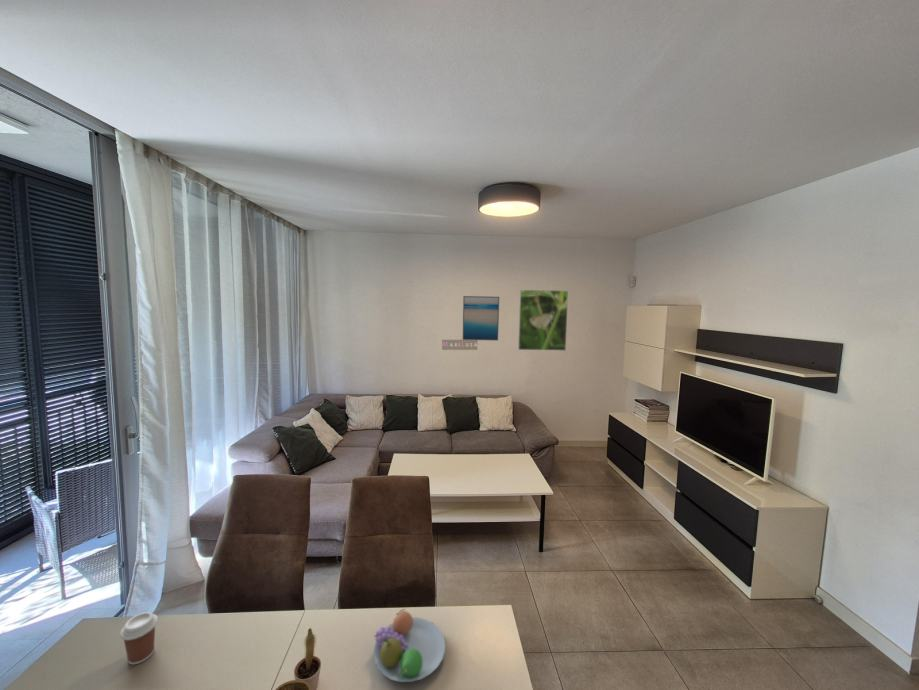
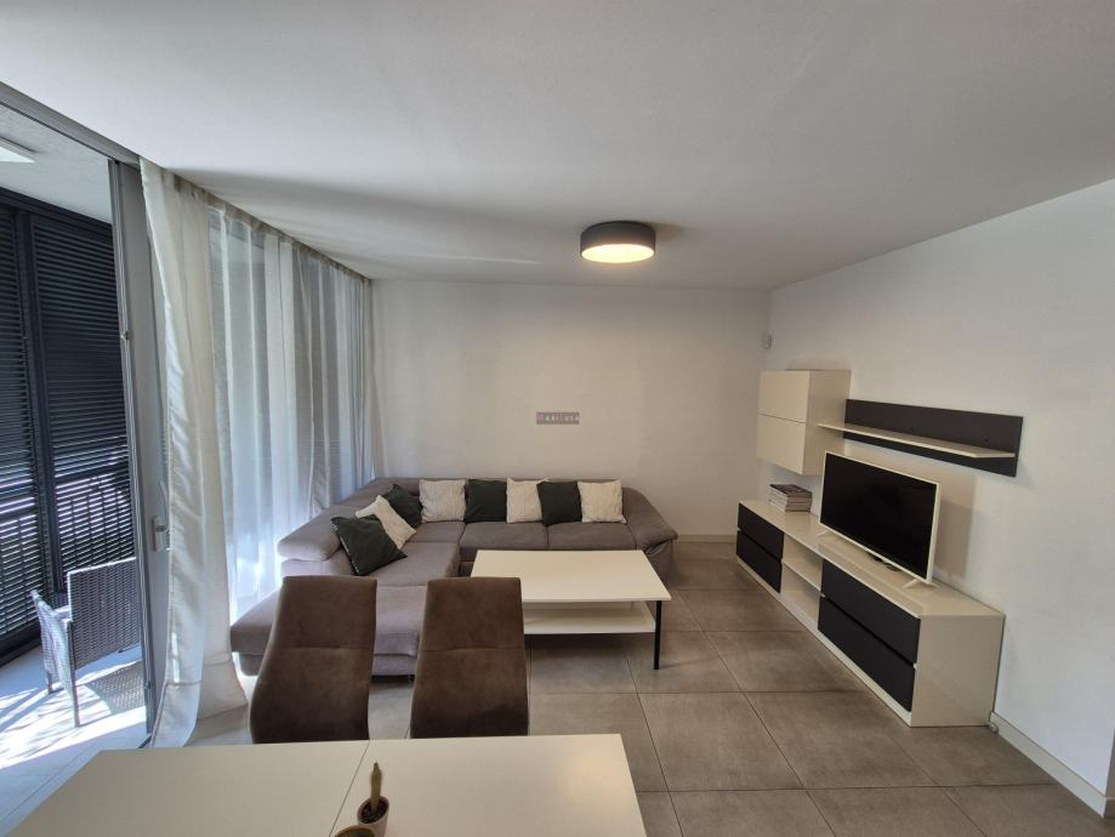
- coffee cup [119,611,159,666]
- wall art [462,295,500,342]
- fruit bowl [373,608,446,683]
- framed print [517,289,569,352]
